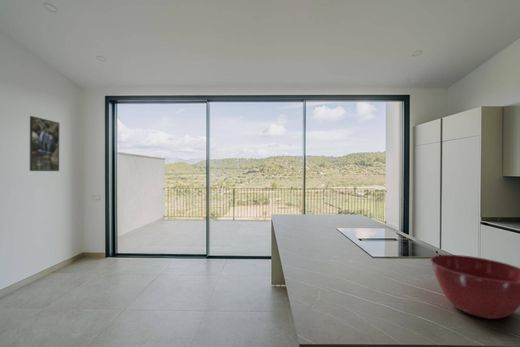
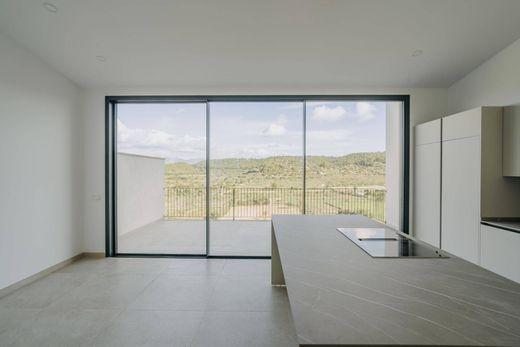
- mixing bowl [430,254,520,320]
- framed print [29,115,60,172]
